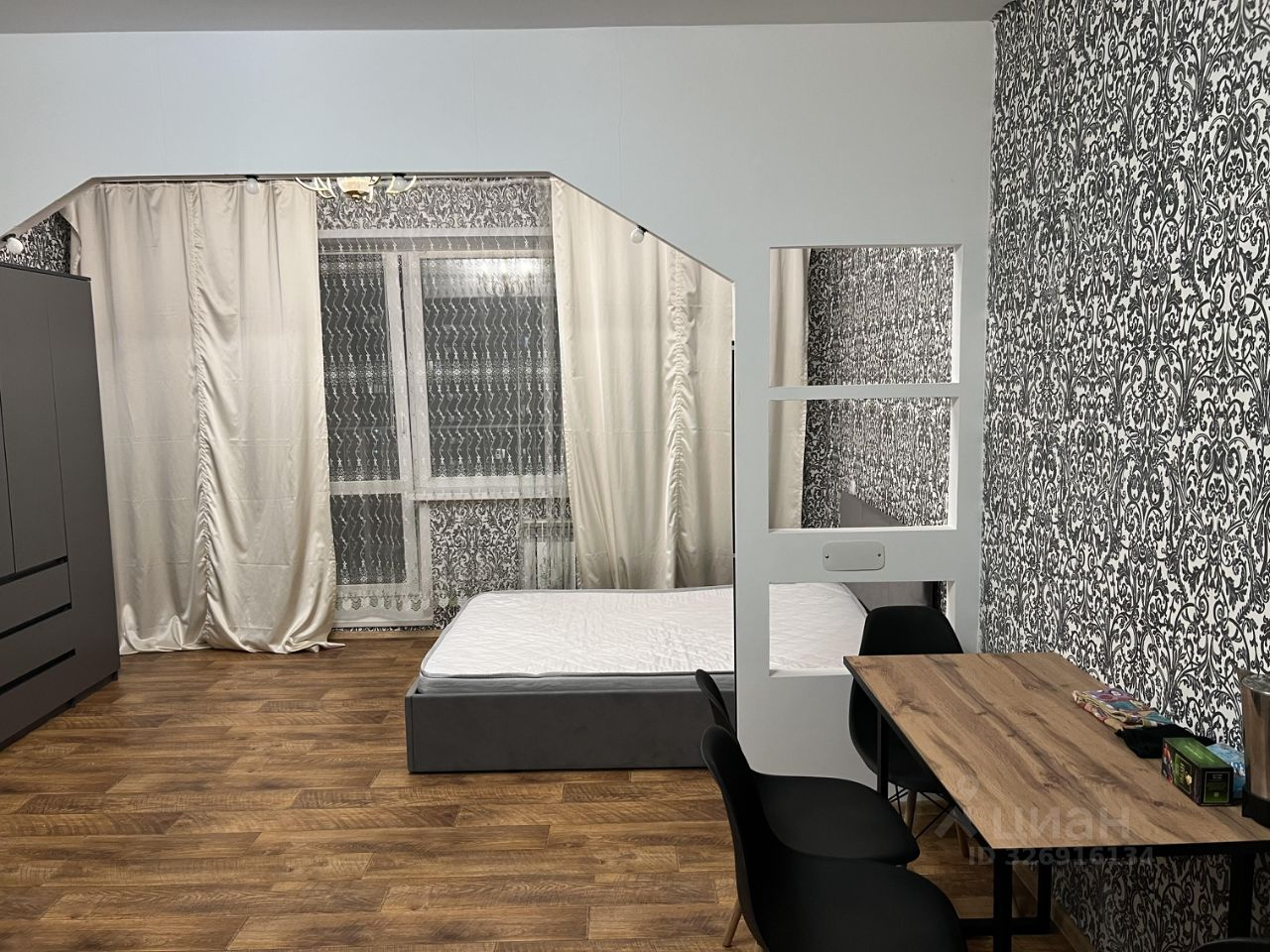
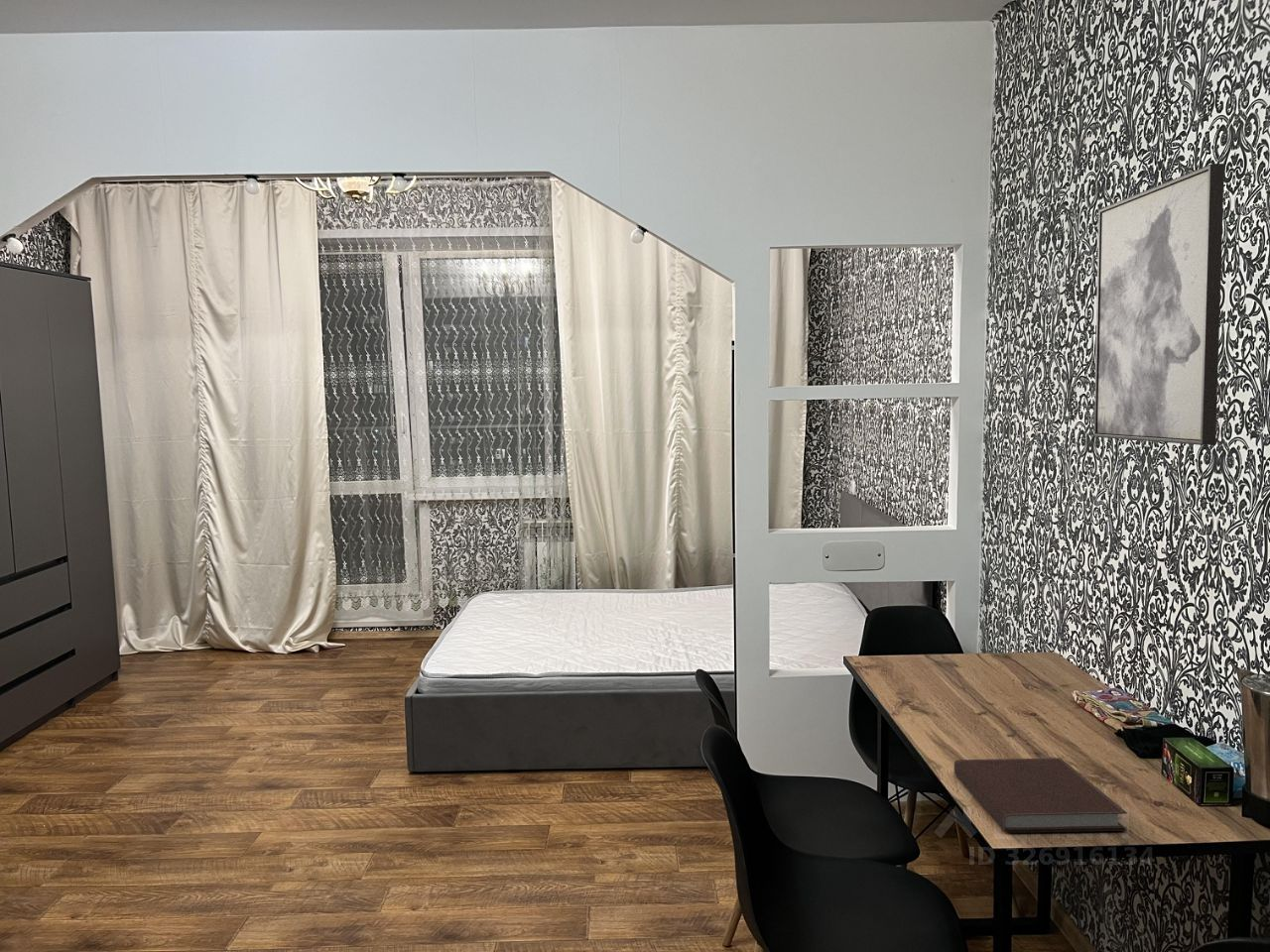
+ wall art [1093,163,1225,446]
+ notebook [953,757,1128,834]
